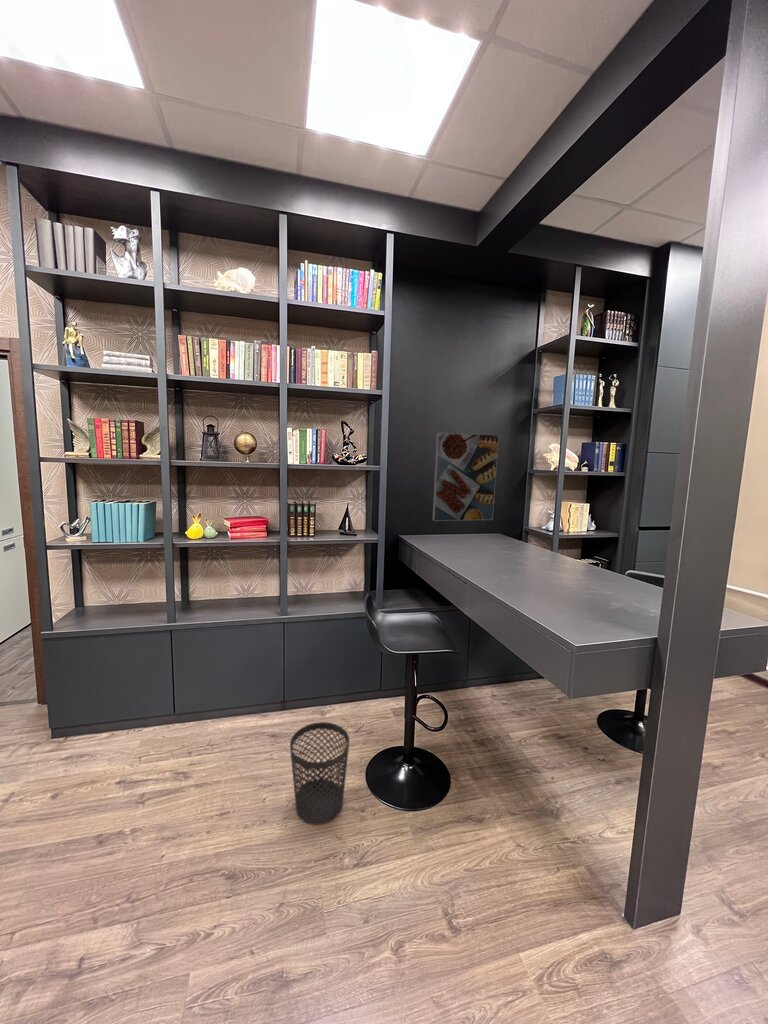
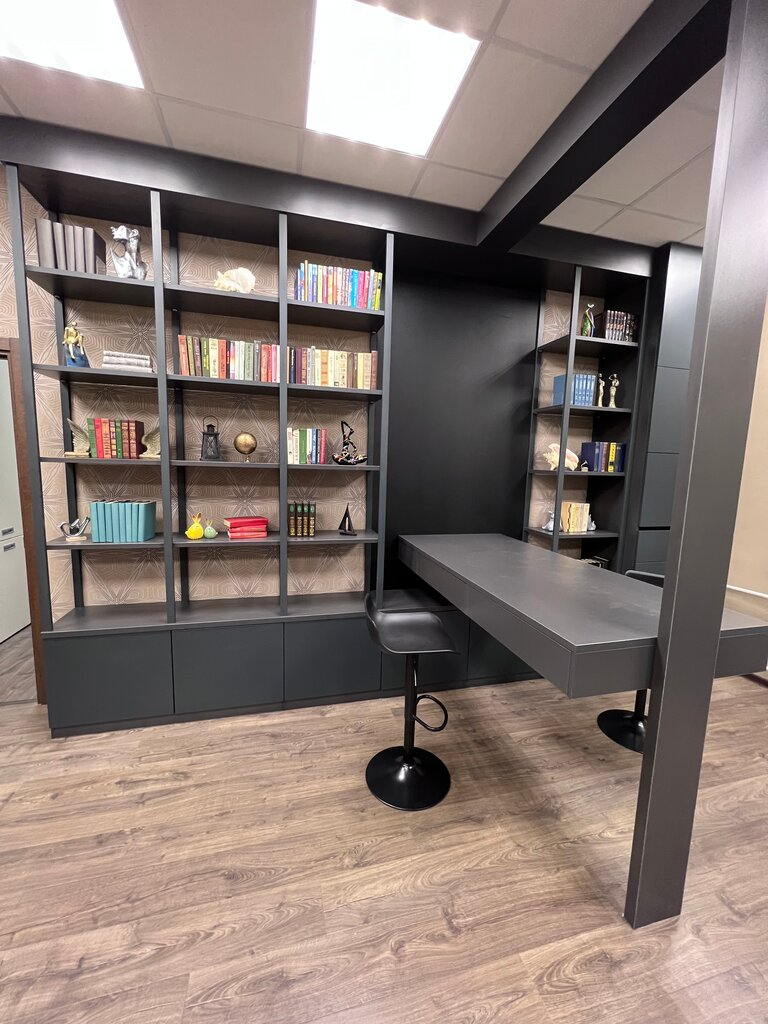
- wastebasket [289,721,350,826]
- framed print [432,431,500,522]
